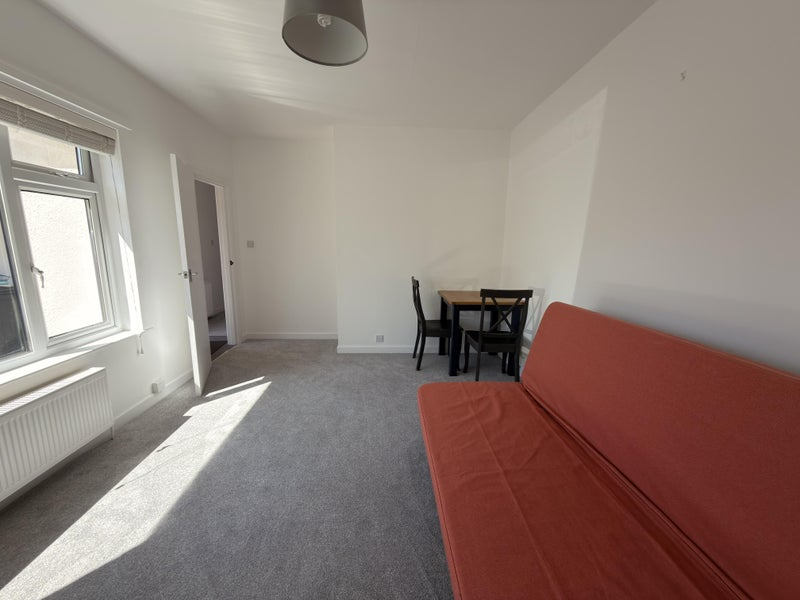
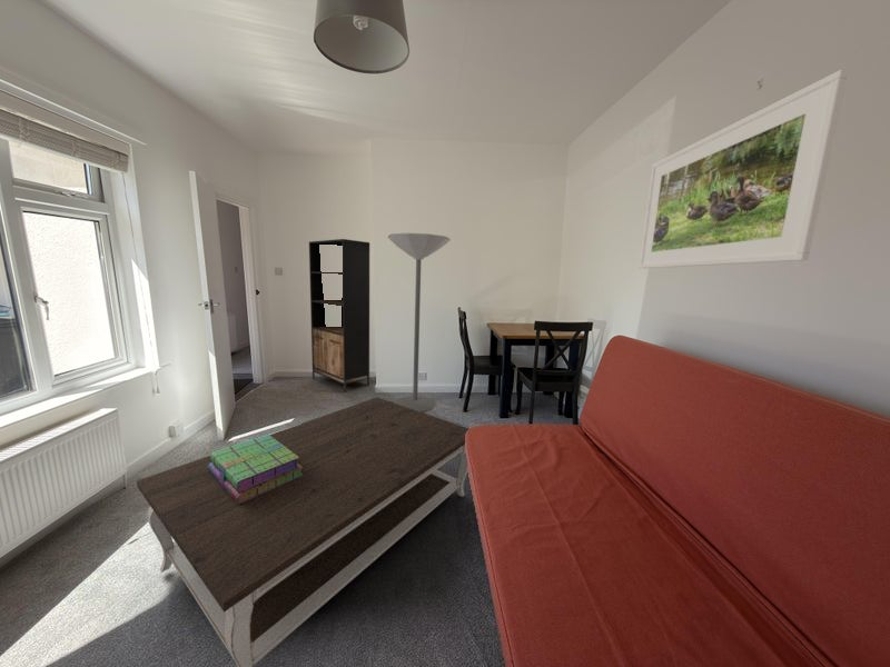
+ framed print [637,68,849,269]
+ stack of books [208,434,304,504]
+ bookshelf [308,238,370,394]
+ floor lamp [387,232,452,412]
+ coffee table [136,396,471,667]
